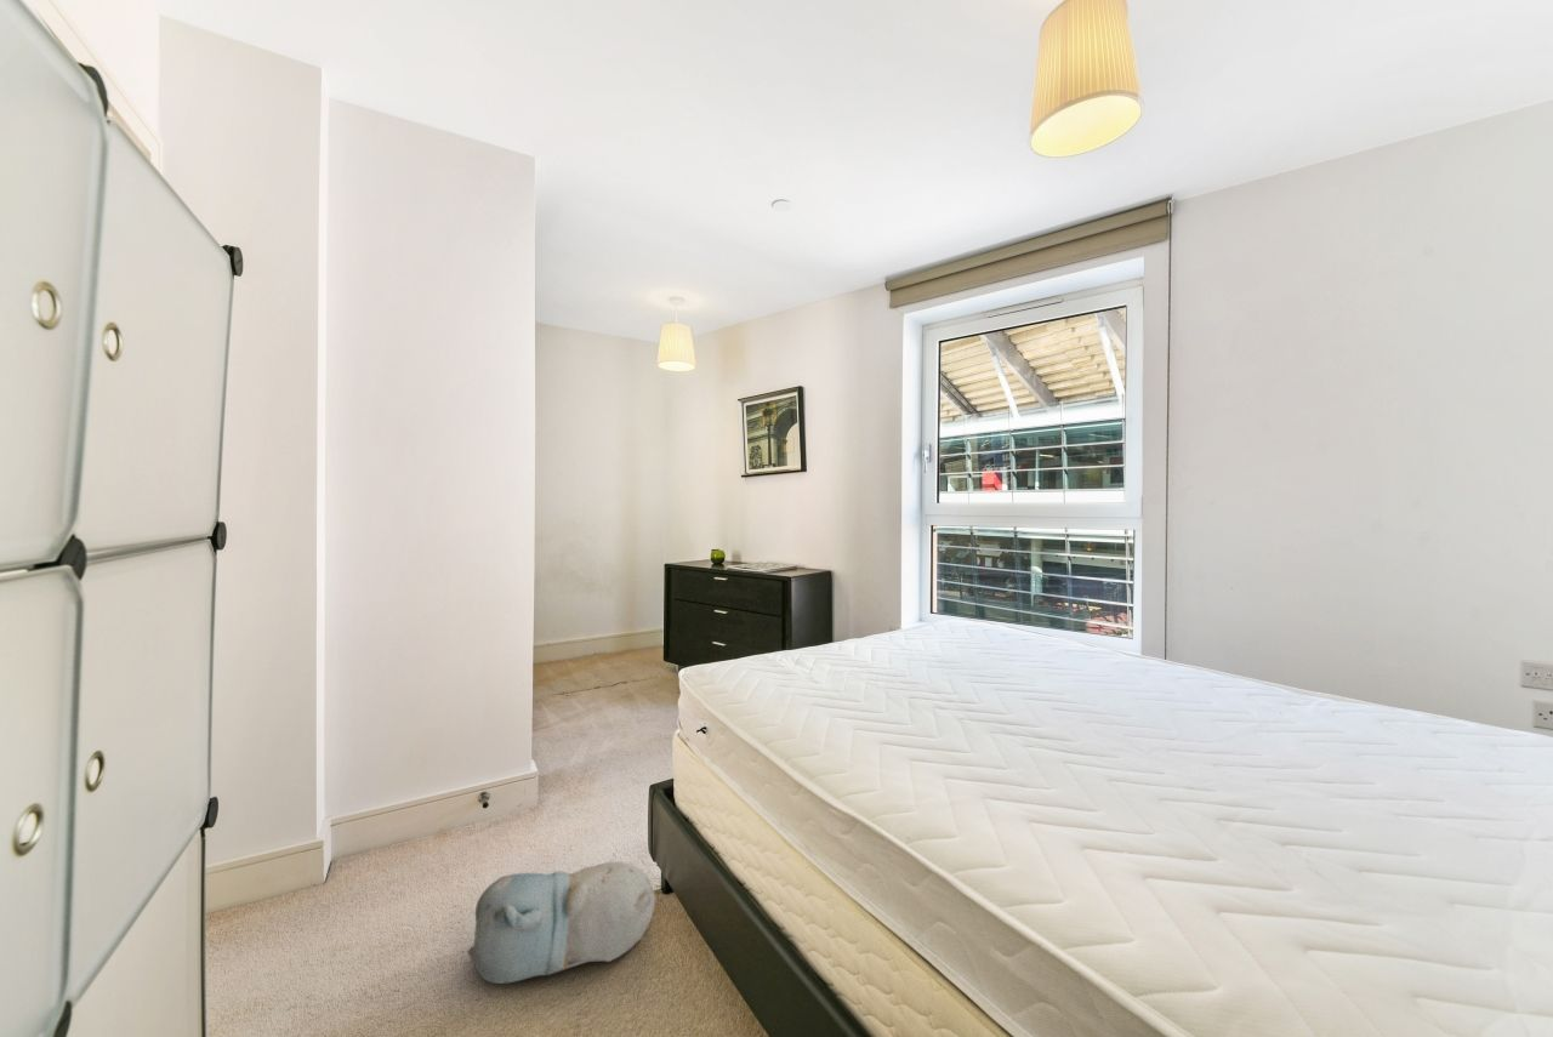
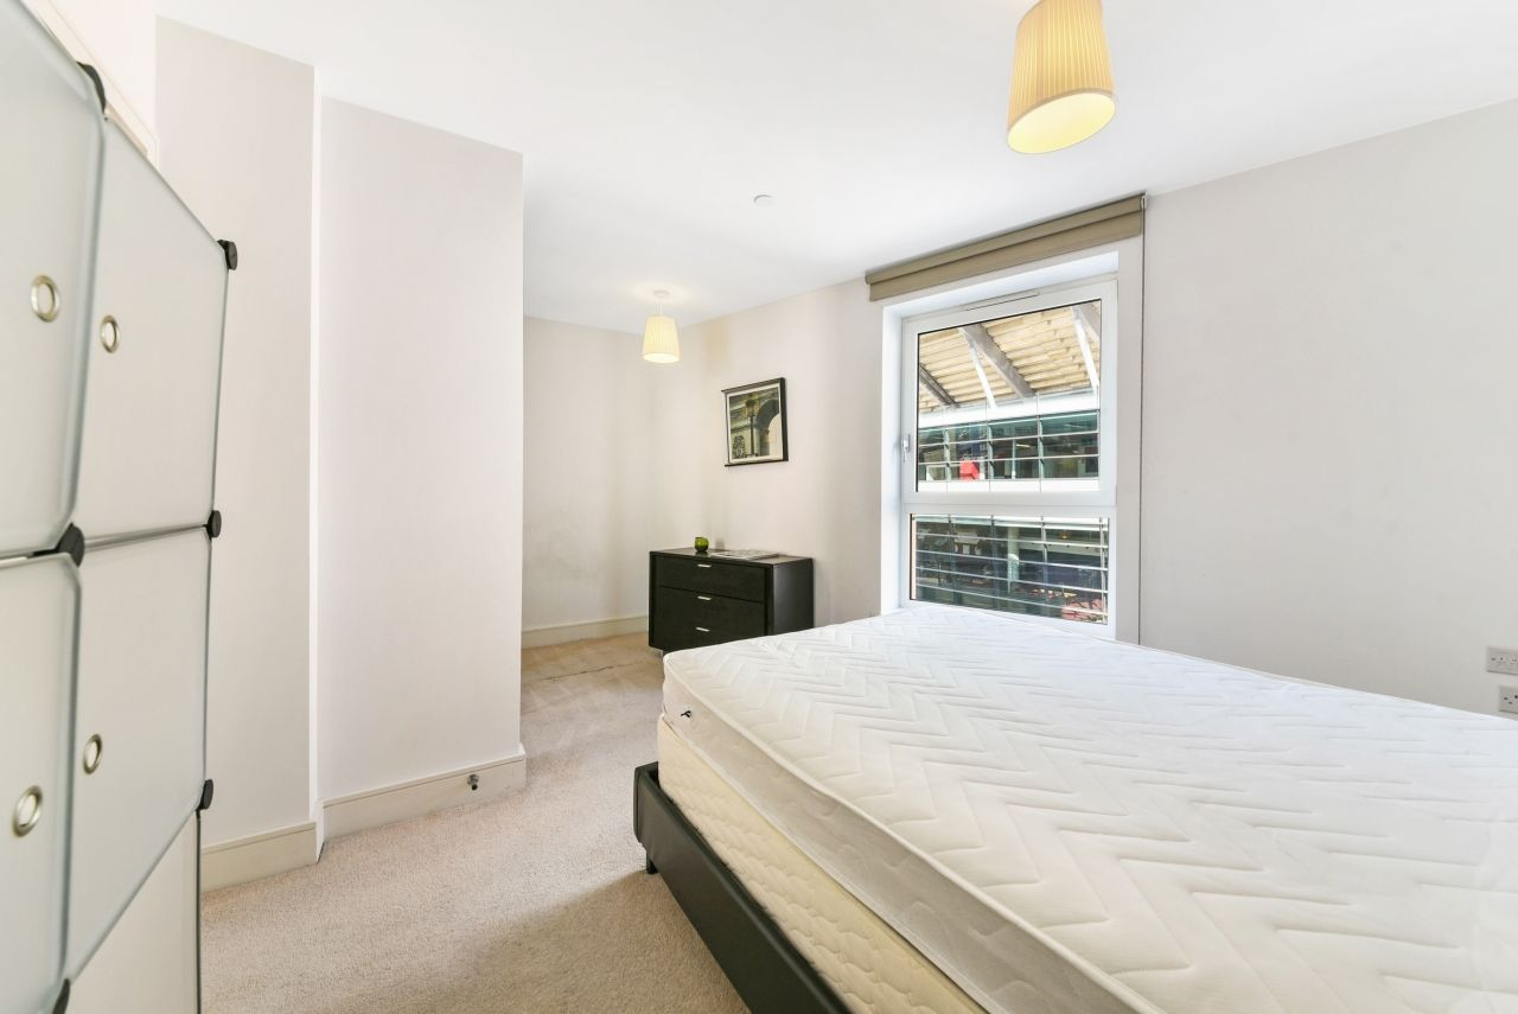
- plush toy [466,860,656,985]
